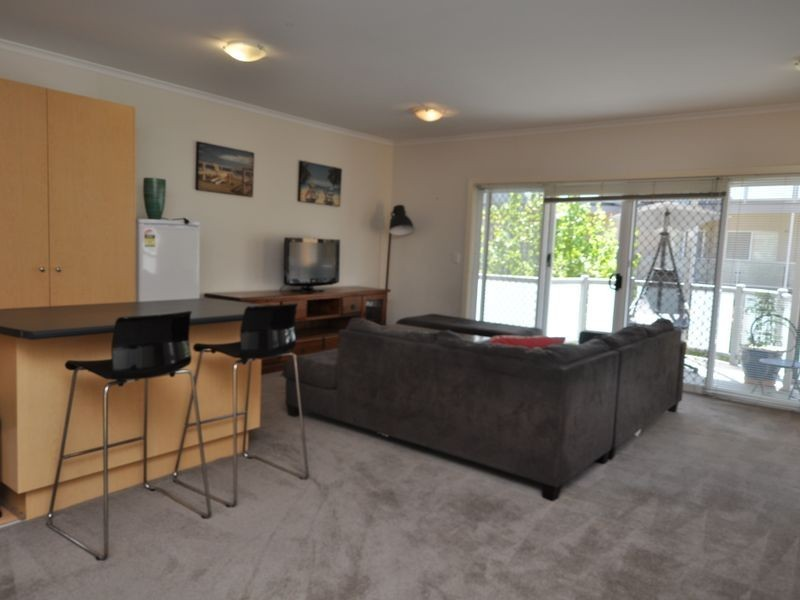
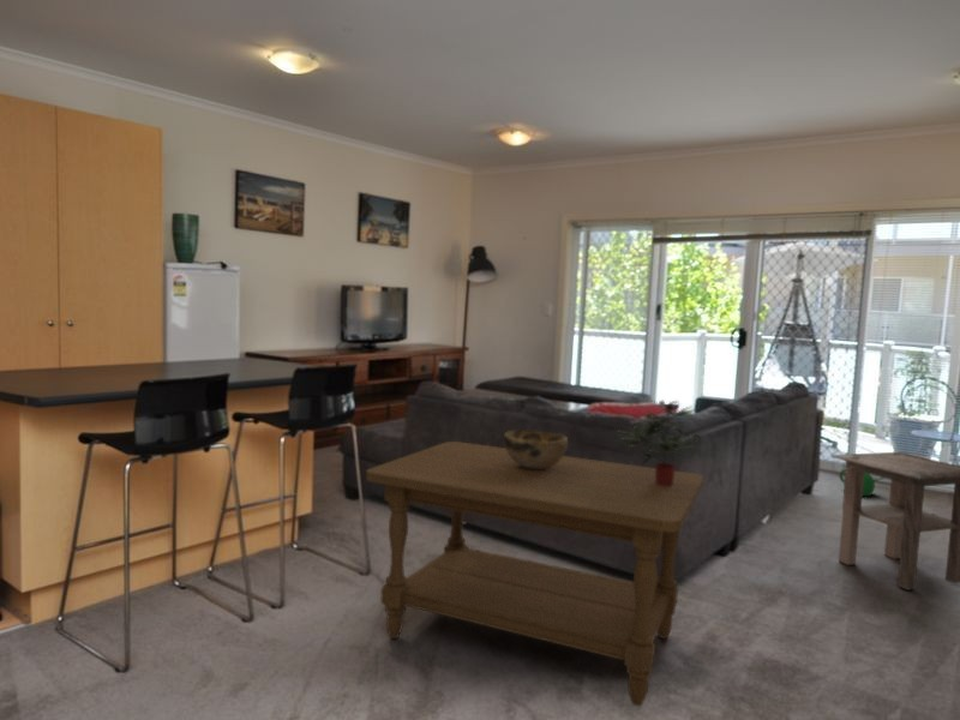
+ watering can [838,468,886,497]
+ coffee table [365,440,704,707]
+ potted plant [613,400,702,486]
+ decorative bowl [503,428,569,469]
+ side table [830,451,960,592]
